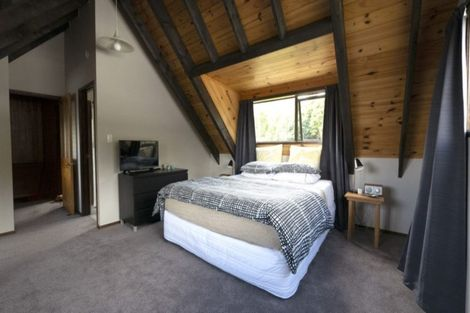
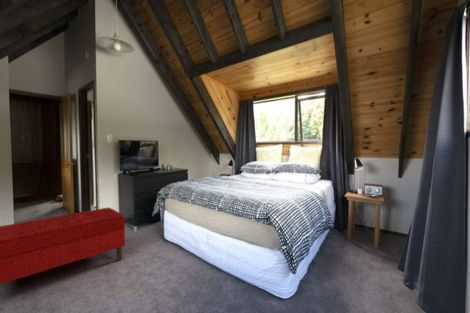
+ bench [0,207,126,285]
